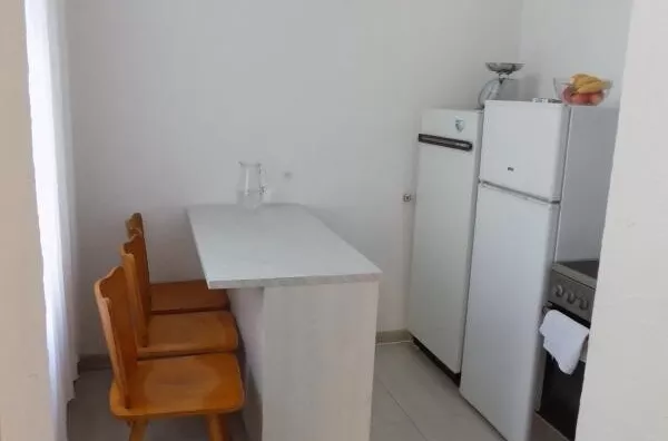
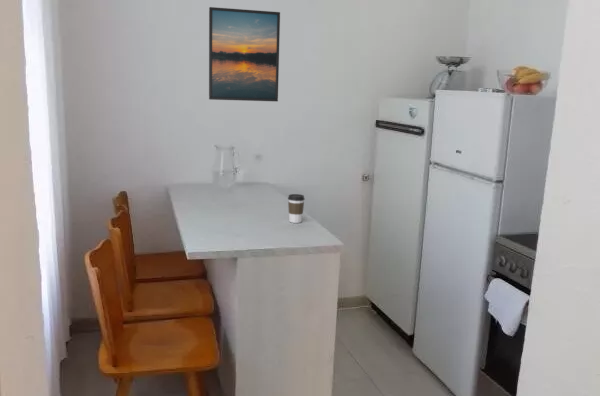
+ coffee cup [287,193,306,224]
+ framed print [208,6,281,102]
